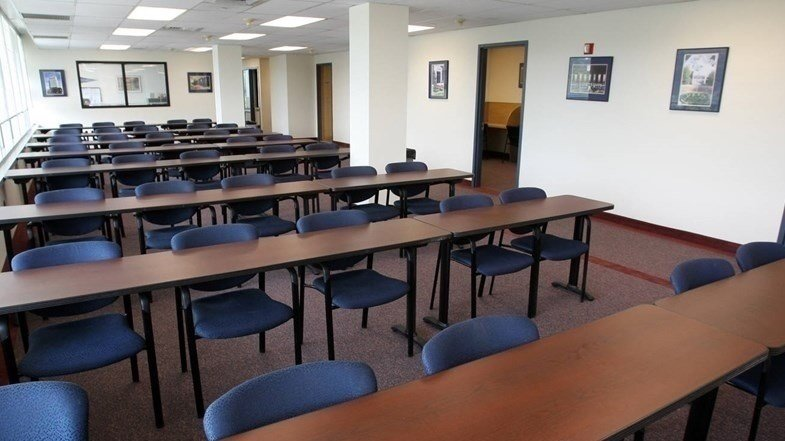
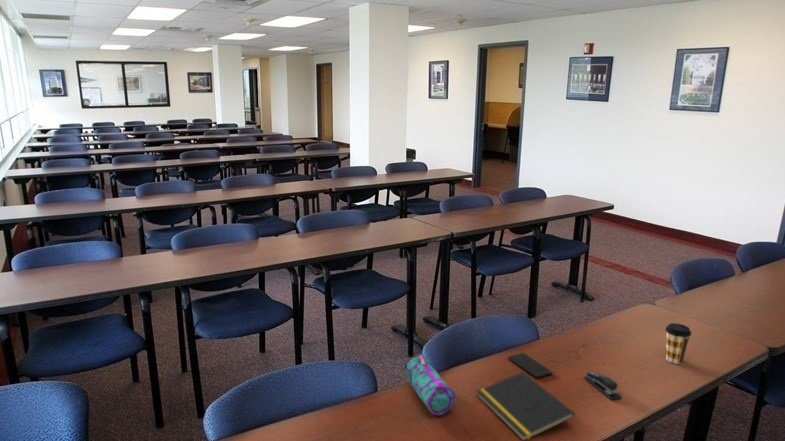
+ smartphone [507,352,553,379]
+ notepad [475,371,576,441]
+ stapler [583,370,623,401]
+ pencil case [402,354,457,416]
+ coffee cup [664,322,692,365]
